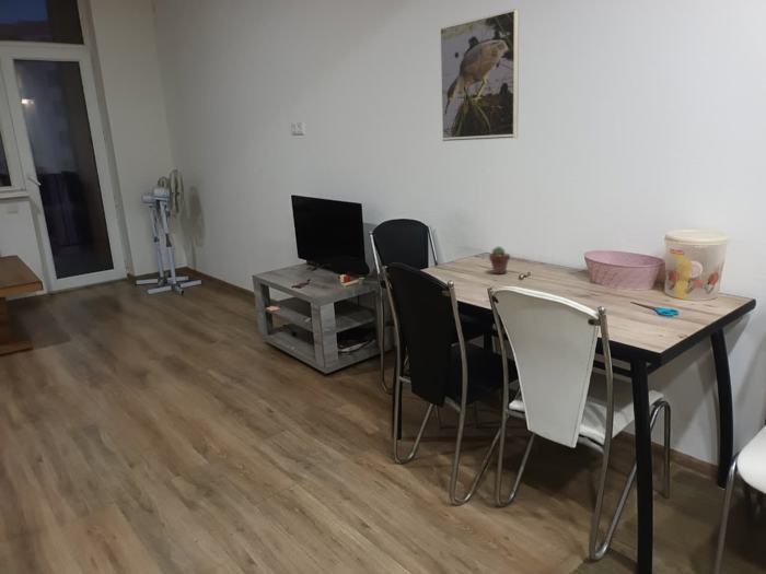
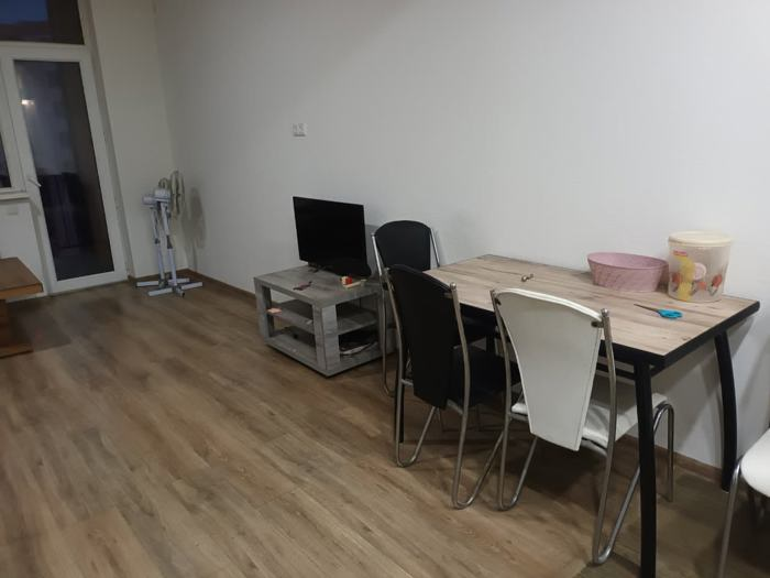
- potted succulent [488,245,511,276]
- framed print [439,8,520,142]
